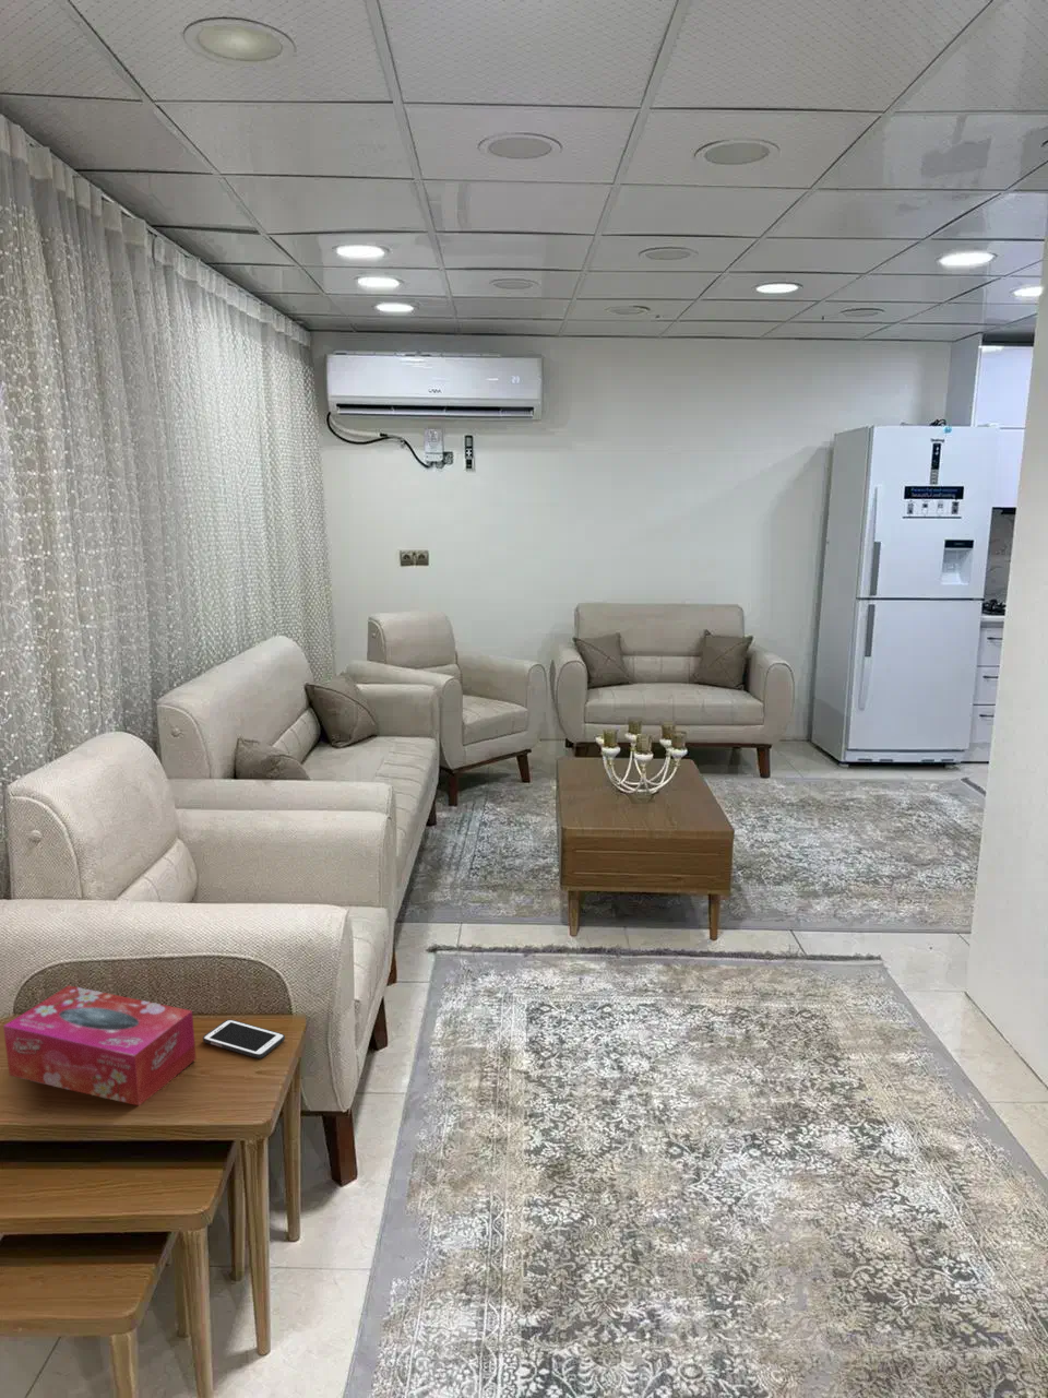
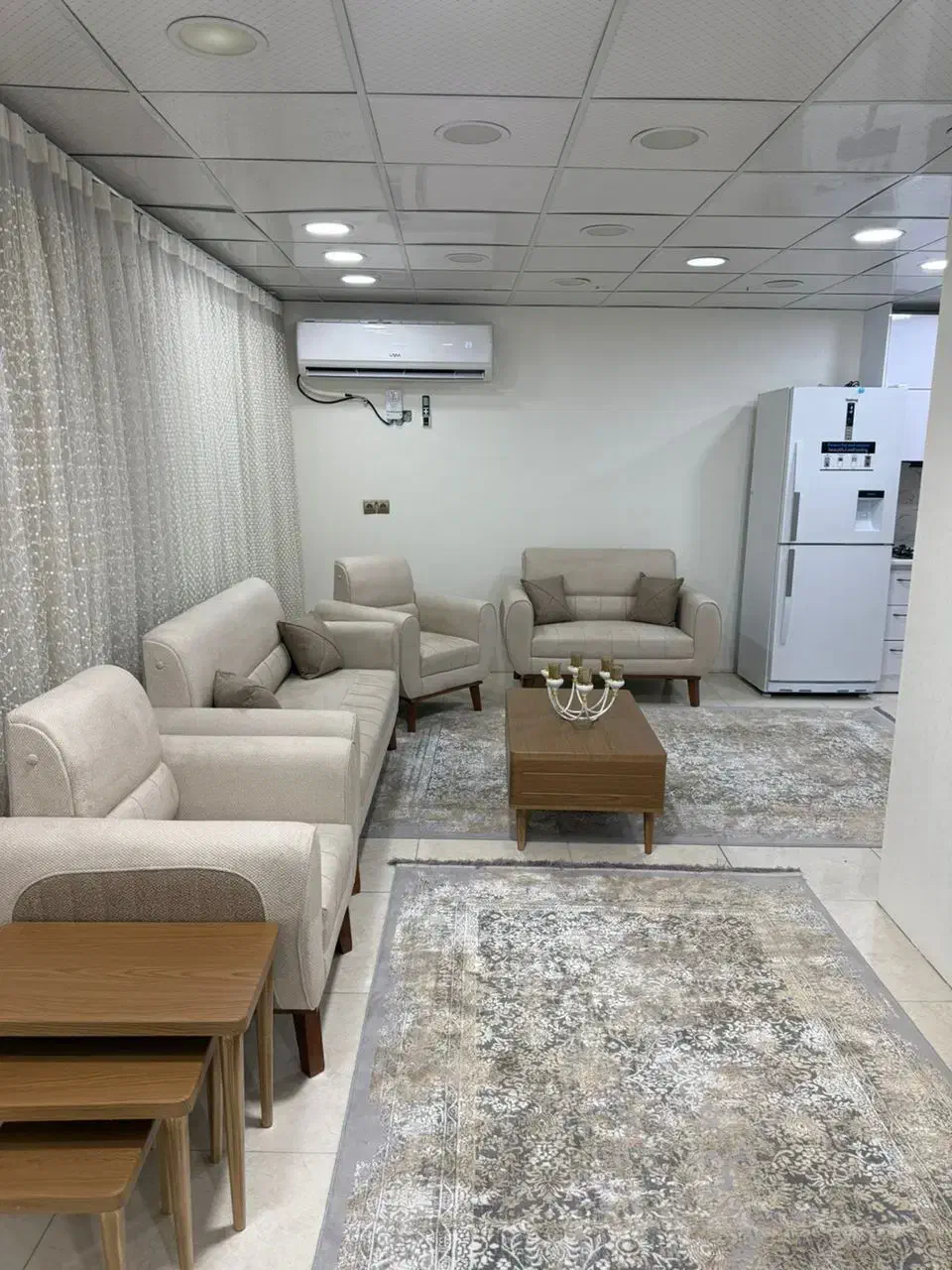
- tissue box [2,984,197,1106]
- cell phone [201,1018,286,1059]
